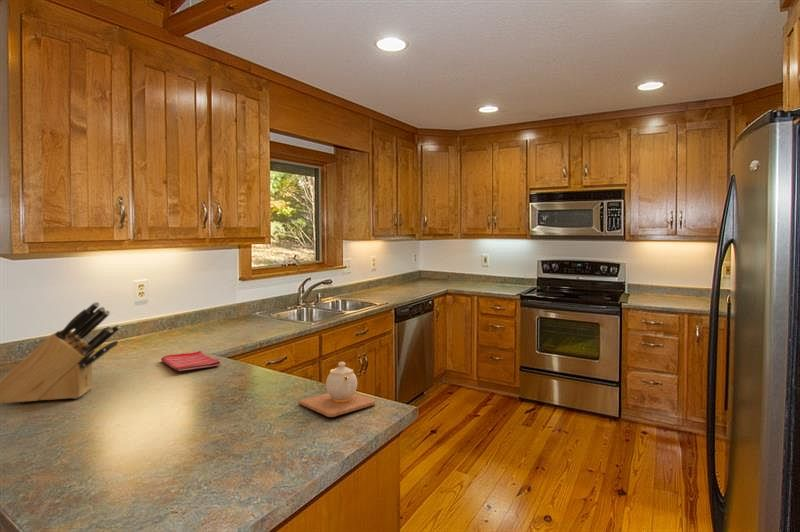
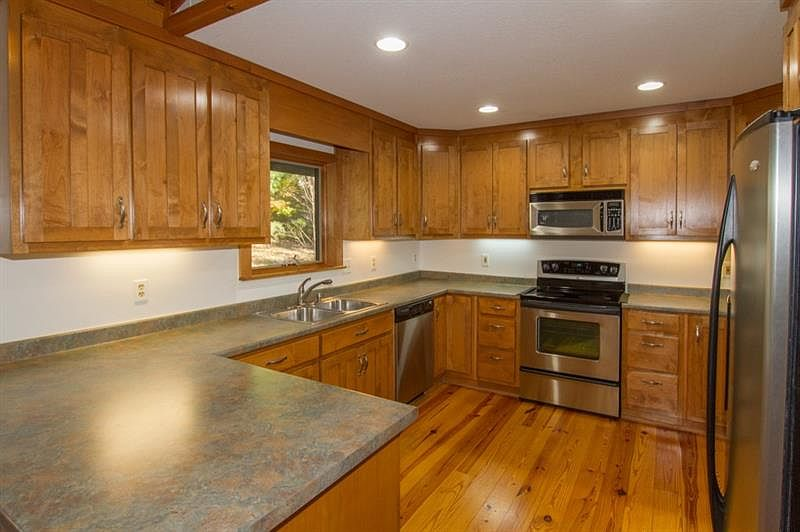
- dish towel [160,350,221,372]
- knife block [0,301,121,405]
- teapot [299,361,376,418]
